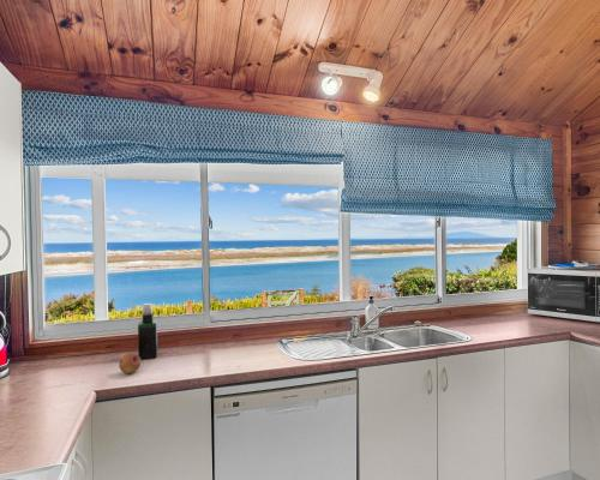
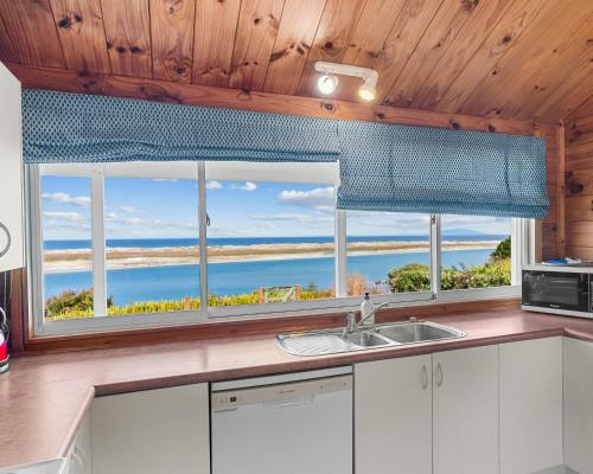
- fruit [118,352,142,374]
- spray bottle [137,302,158,361]
